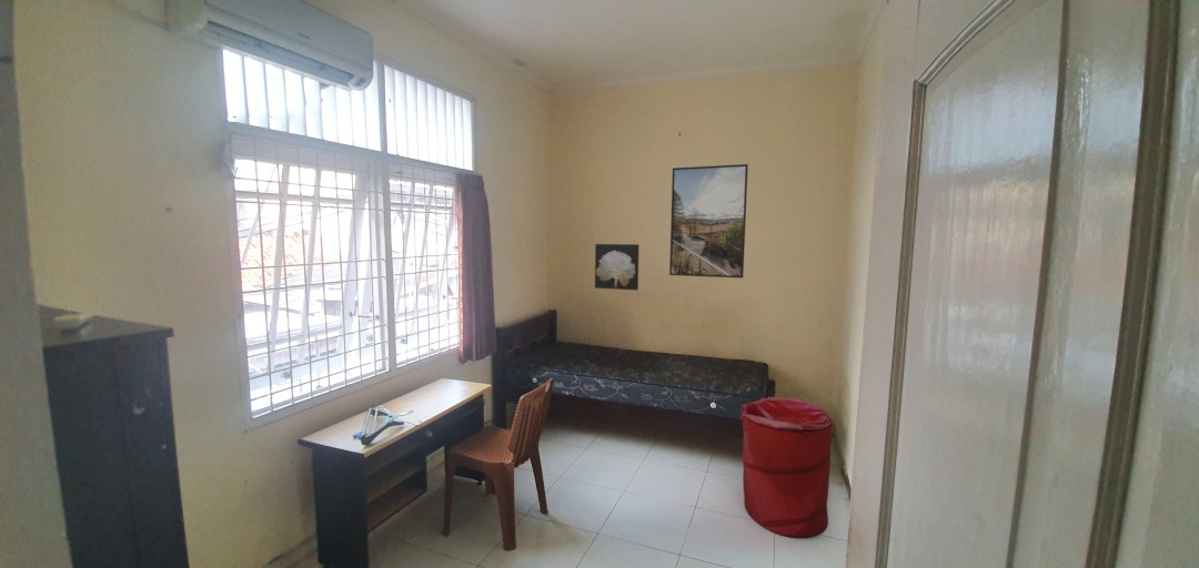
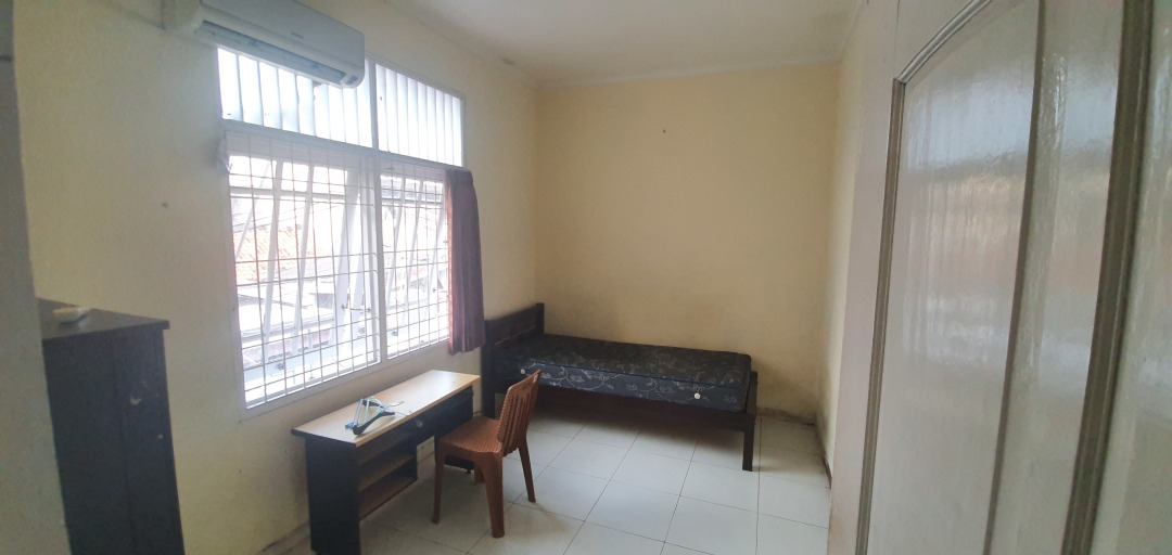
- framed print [668,163,749,280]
- wall art [594,243,641,292]
- laundry hamper [739,396,834,538]
